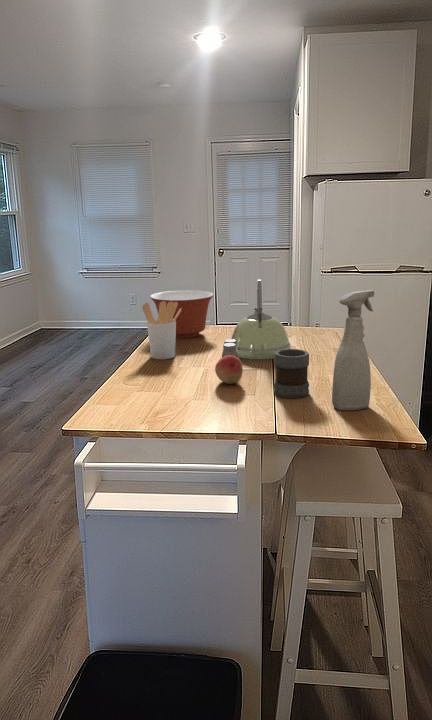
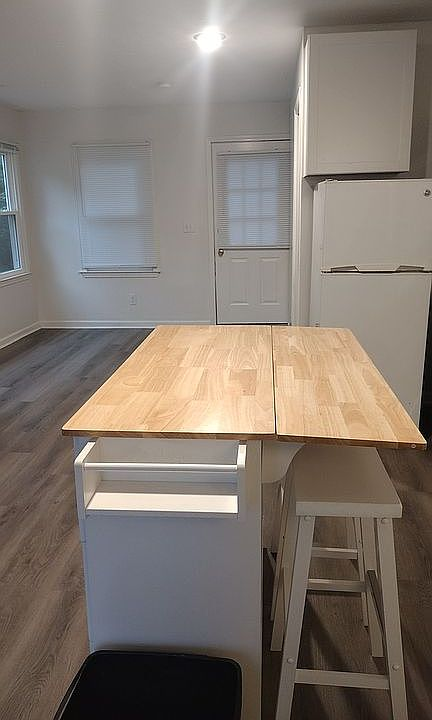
- kettle [230,278,292,361]
- spray bottle [331,289,375,411]
- mug [273,348,310,399]
- utensil holder [142,301,181,360]
- mixing bowl [149,289,215,339]
- fruit [214,355,244,385]
- salt and pepper shaker [221,338,239,358]
